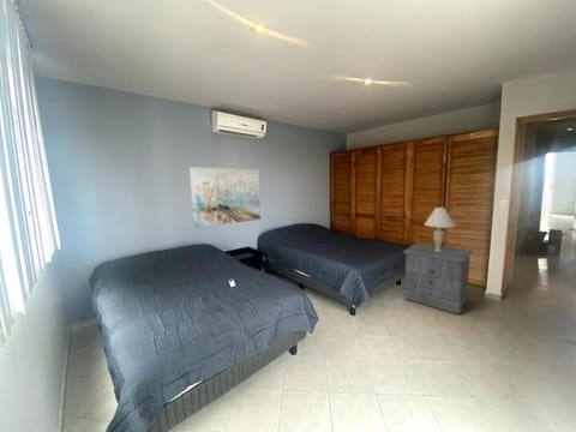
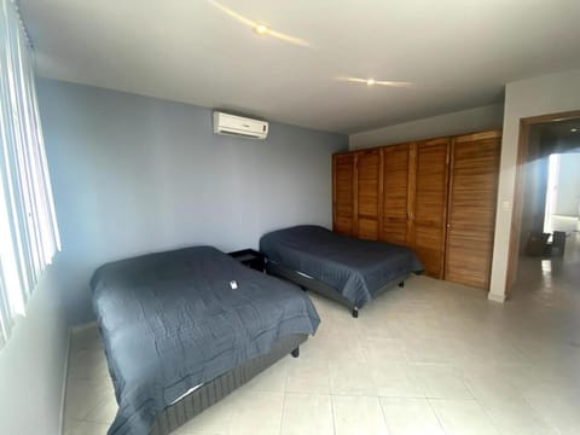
- nightstand [402,242,474,316]
- table lamp [424,206,456,251]
- wall art [188,166,262,229]
